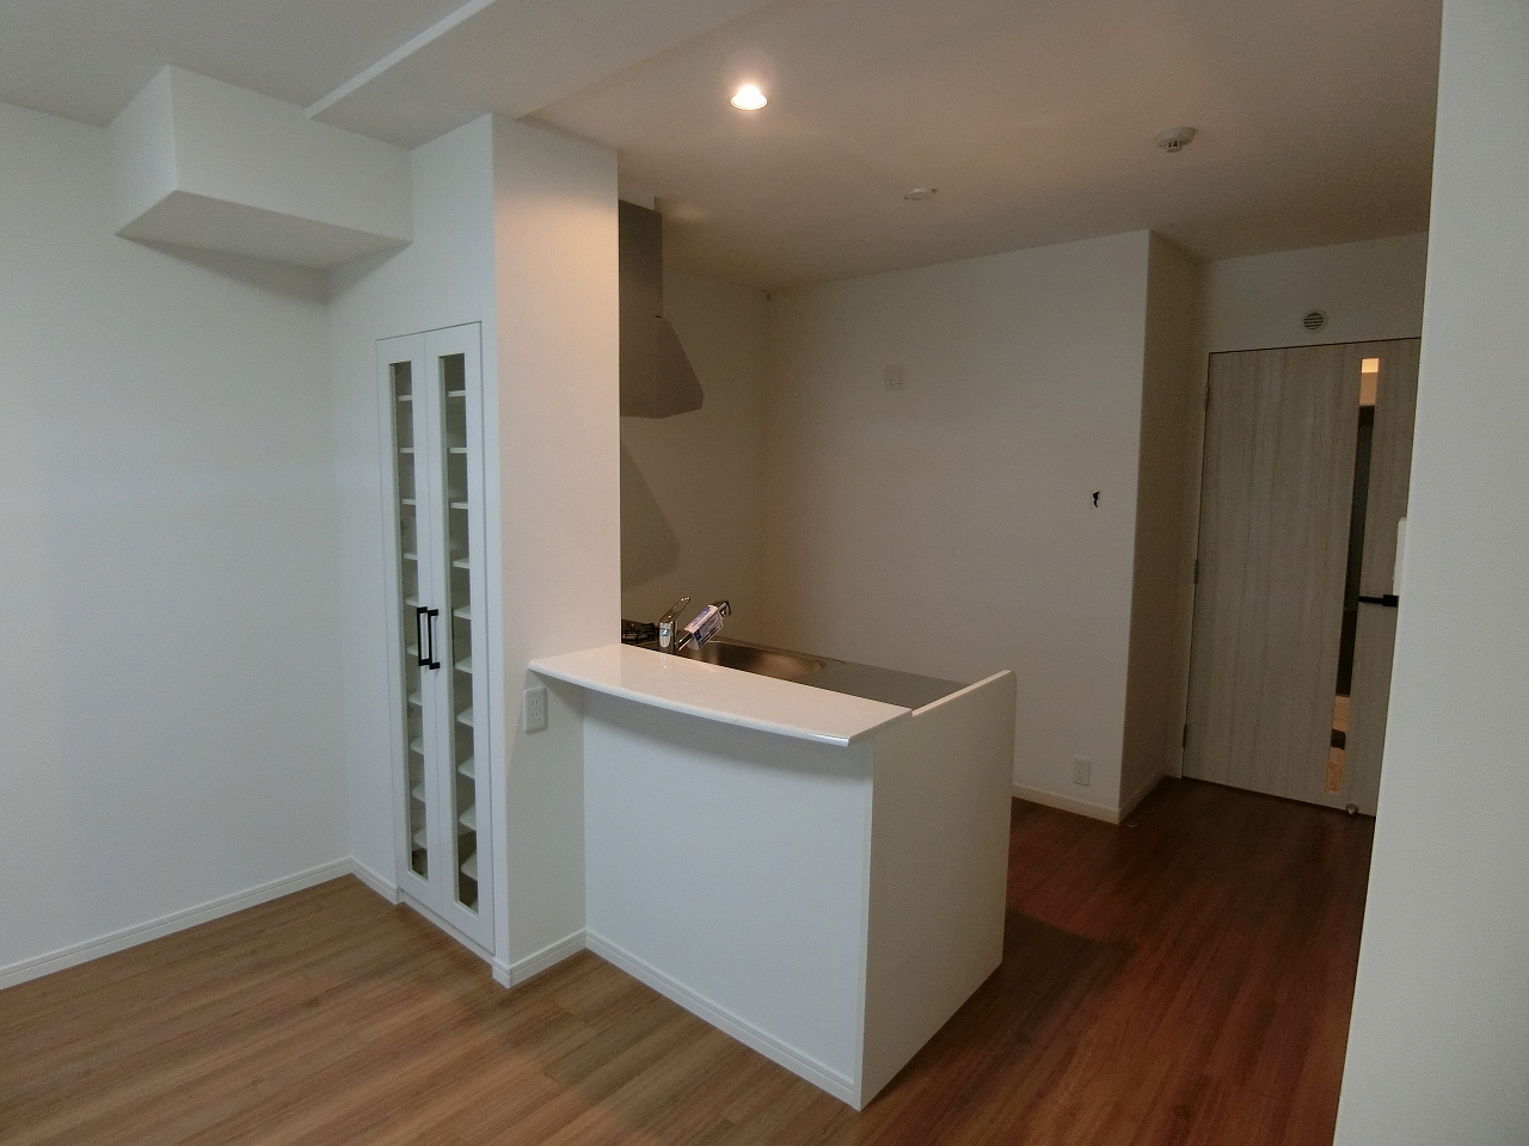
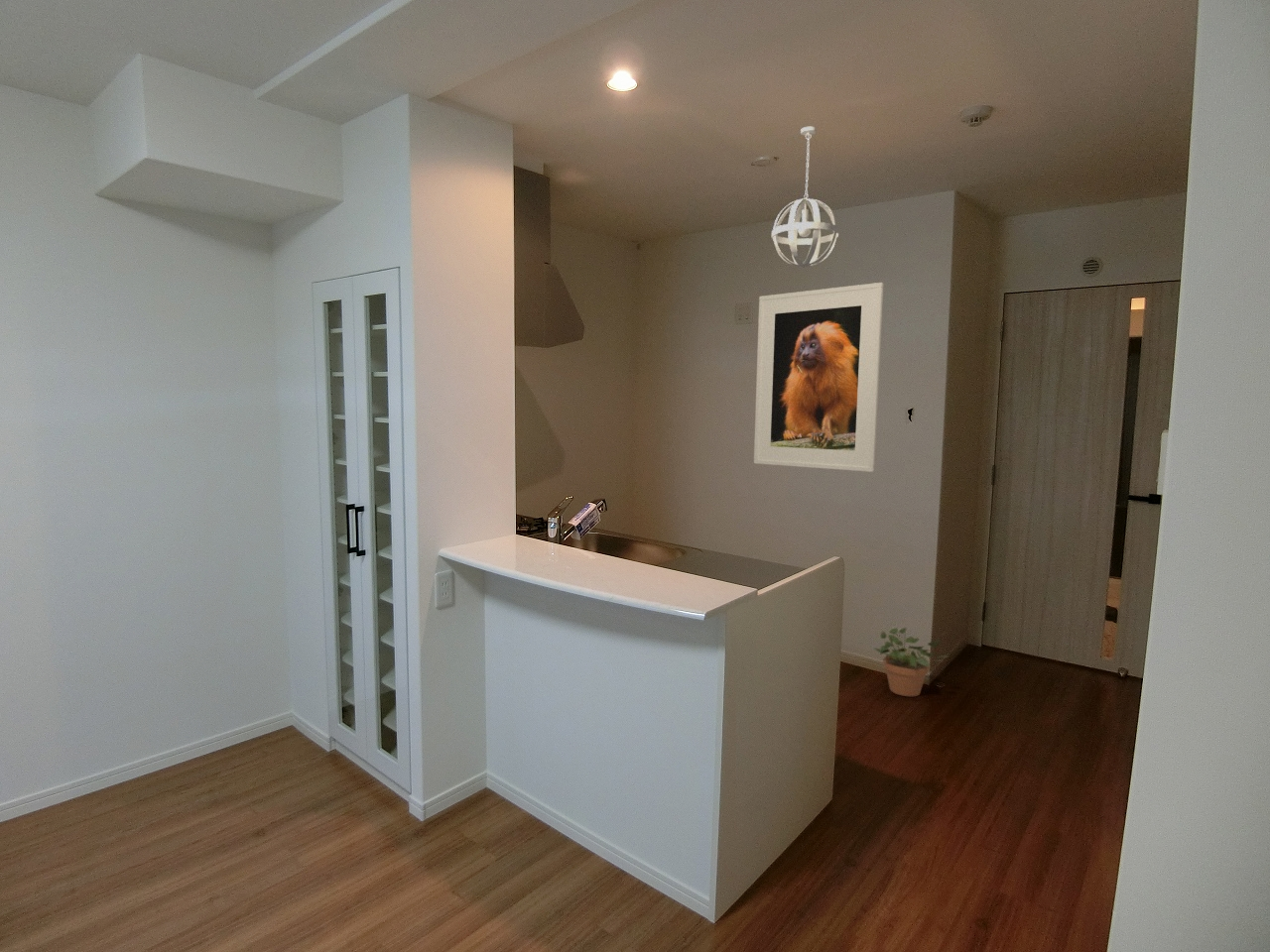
+ pendant light [771,126,840,269]
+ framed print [753,282,884,473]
+ potted plant [874,627,951,697]
